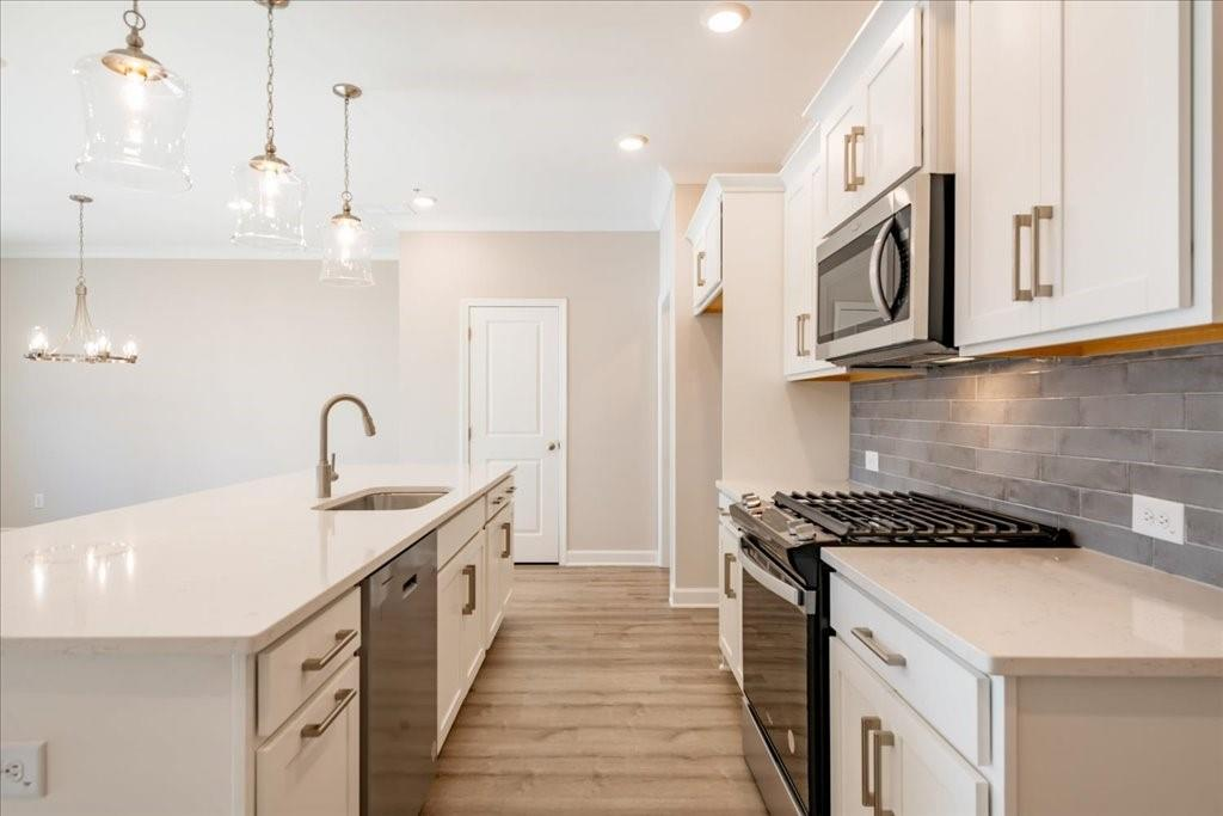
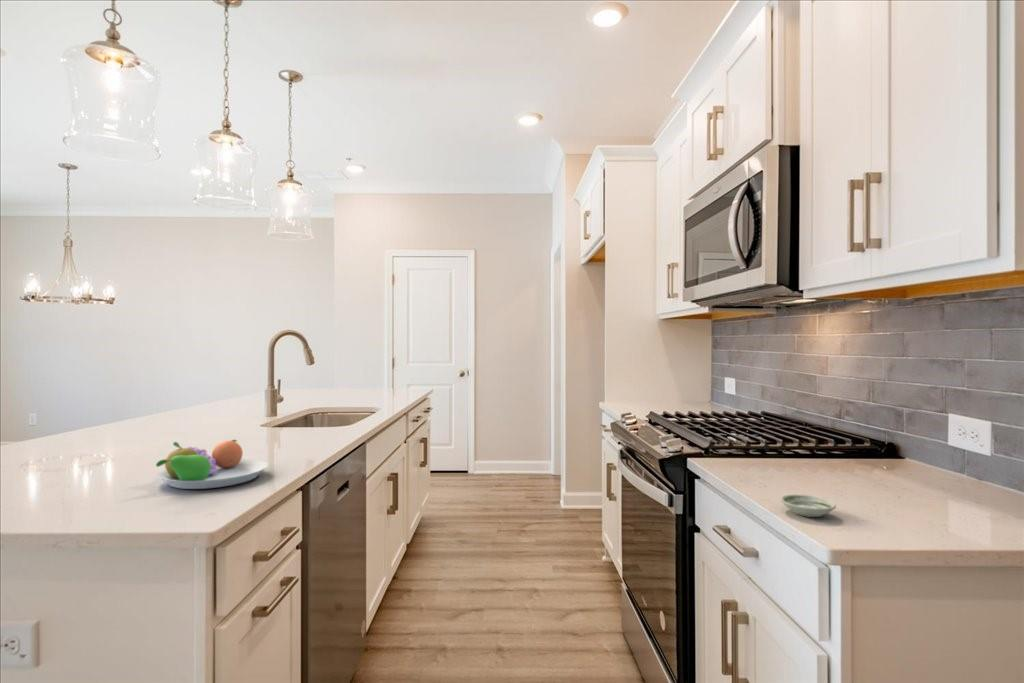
+ fruit bowl [155,439,269,490]
+ saucer [779,493,837,518]
